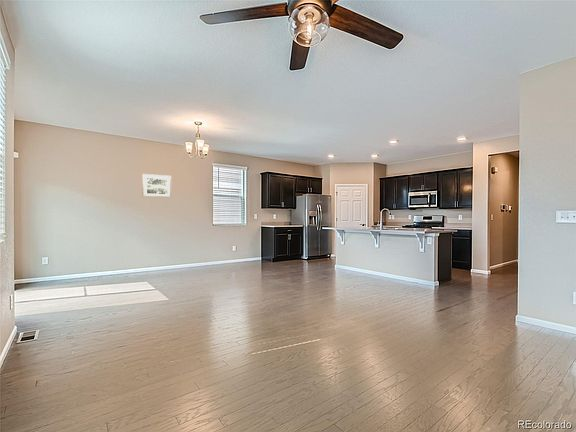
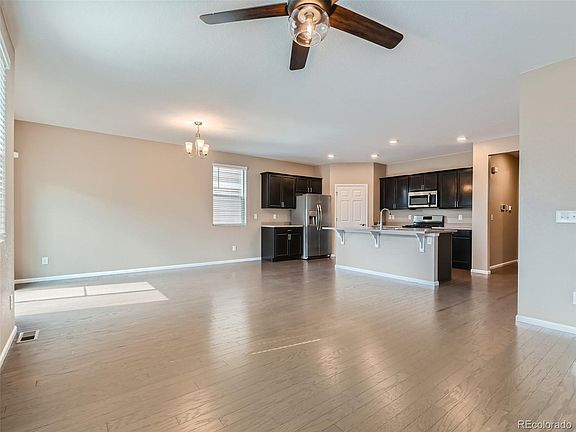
- wall art [141,173,172,199]
